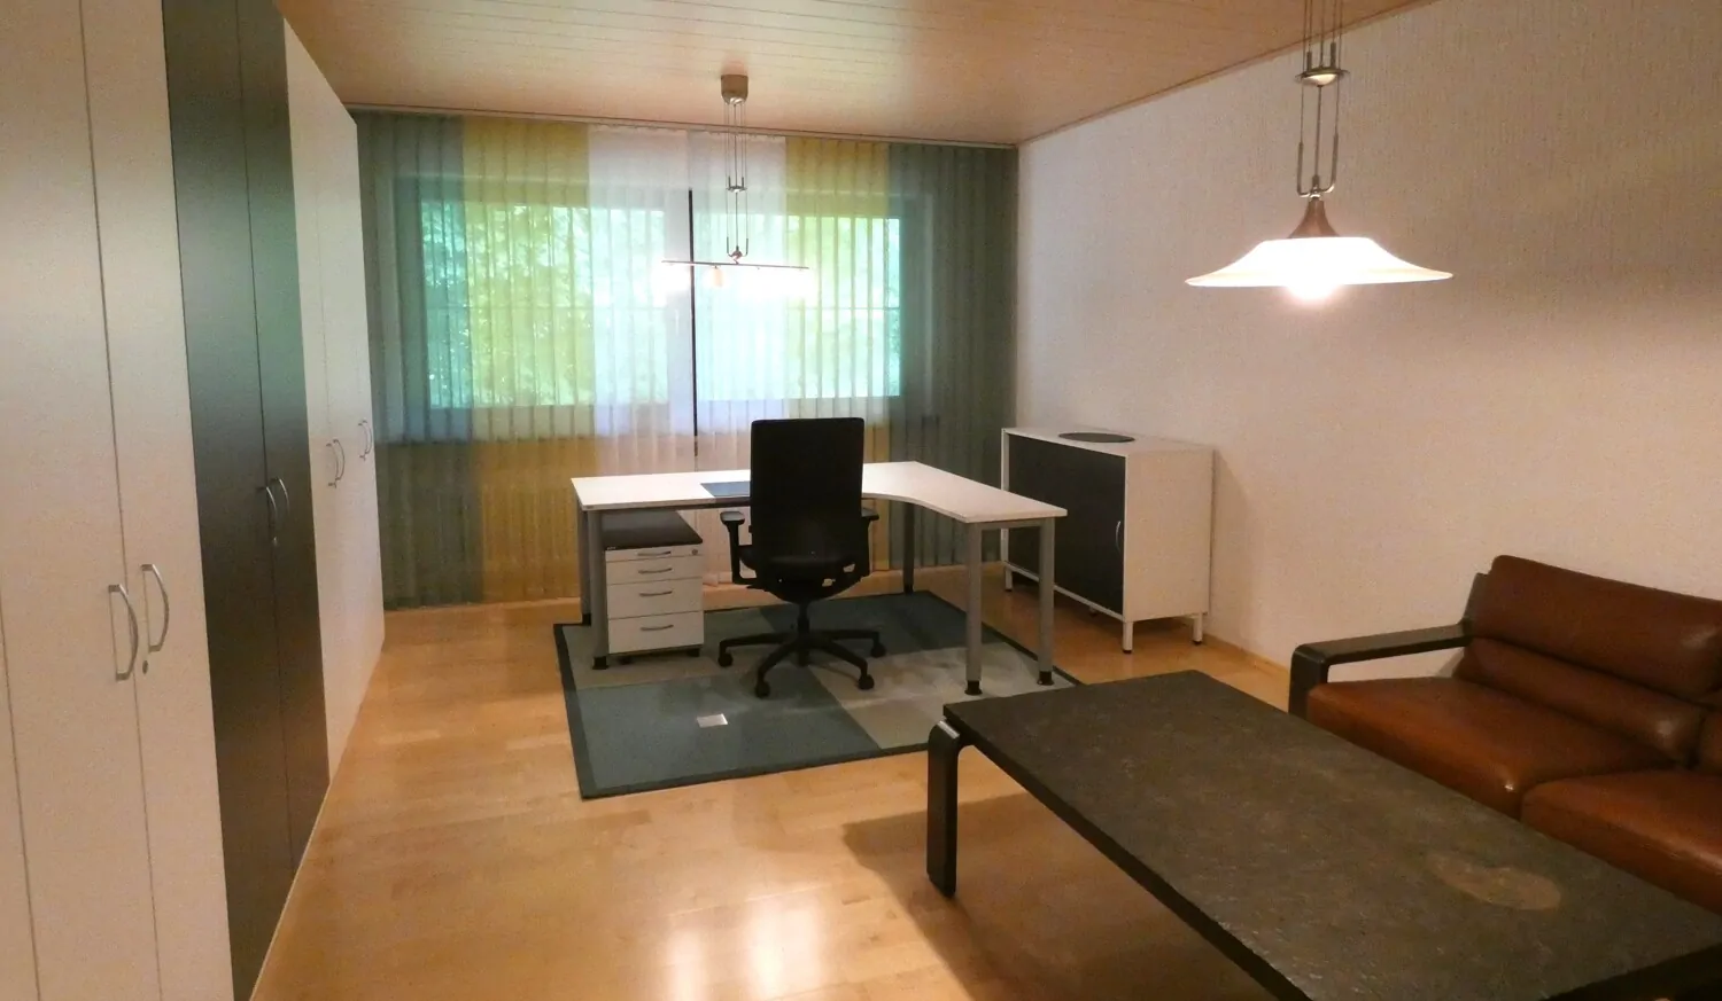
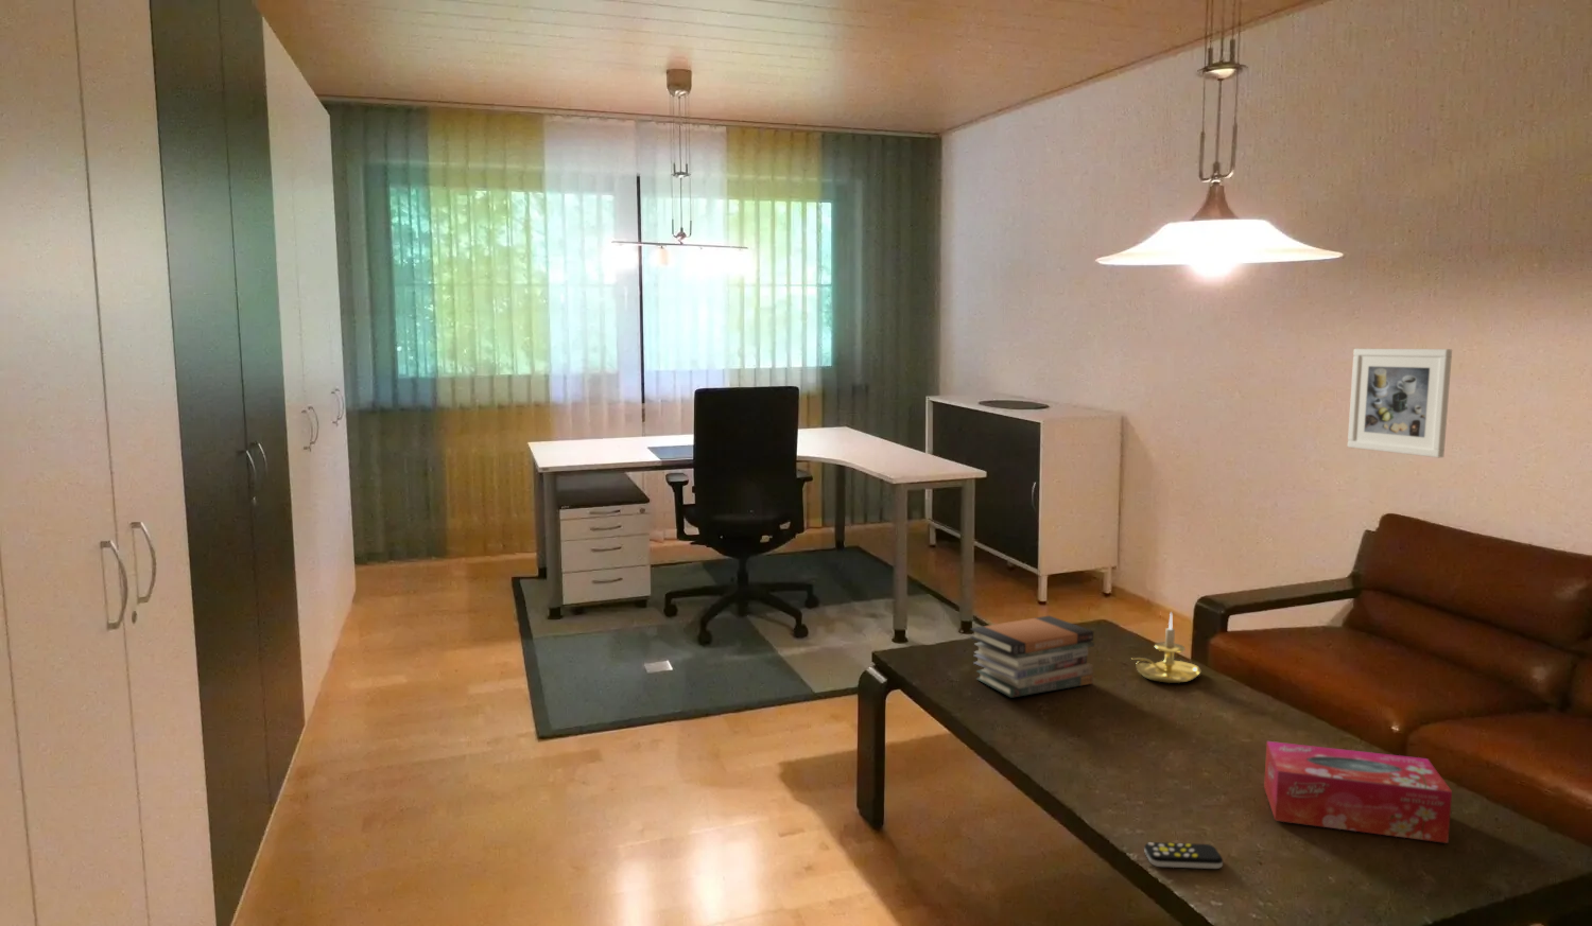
+ remote control [1143,841,1224,870]
+ candle holder [1130,611,1203,685]
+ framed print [1347,348,1453,459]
+ book stack [969,614,1095,699]
+ tissue box [1263,741,1453,844]
